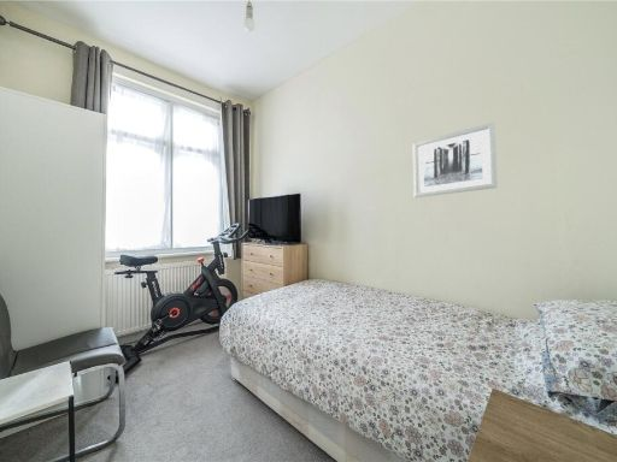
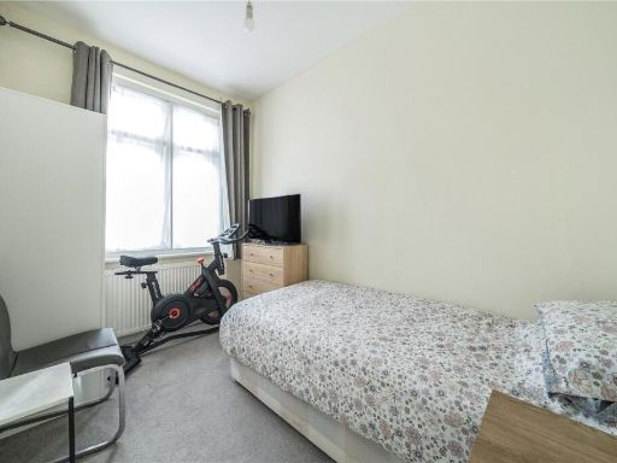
- wall art [411,122,498,199]
